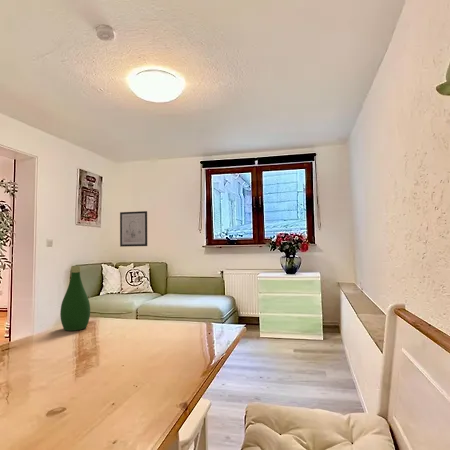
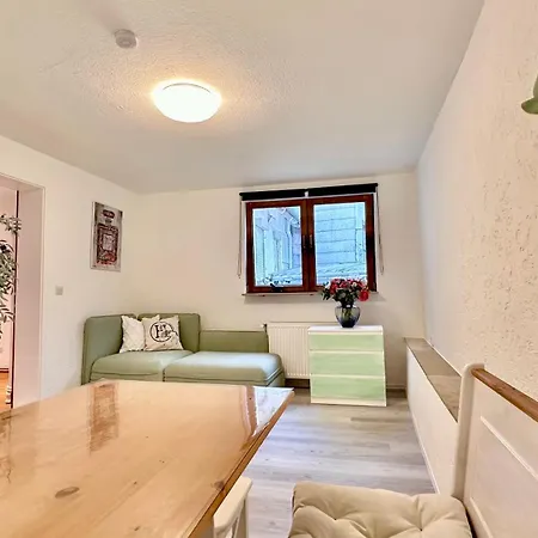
- bottle [59,265,91,332]
- wall art [119,210,148,248]
